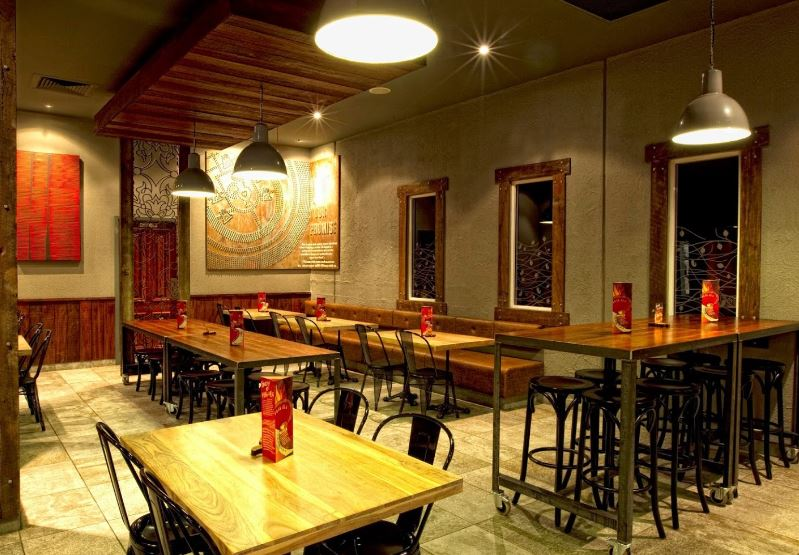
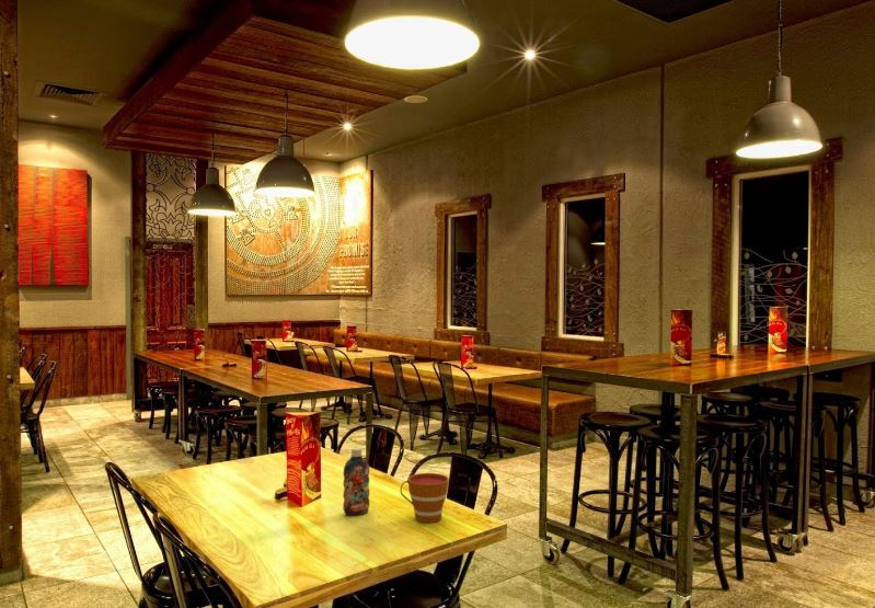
+ bottle [342,447,370,516]
+ cup [400,472,450,524]
